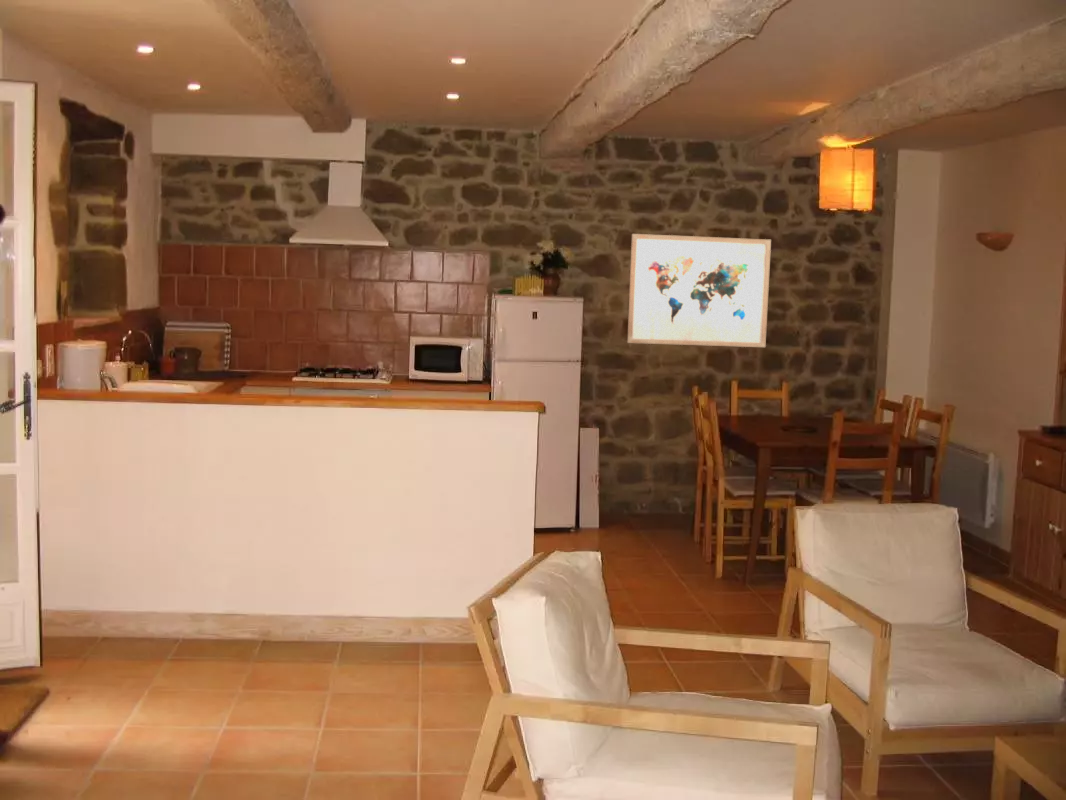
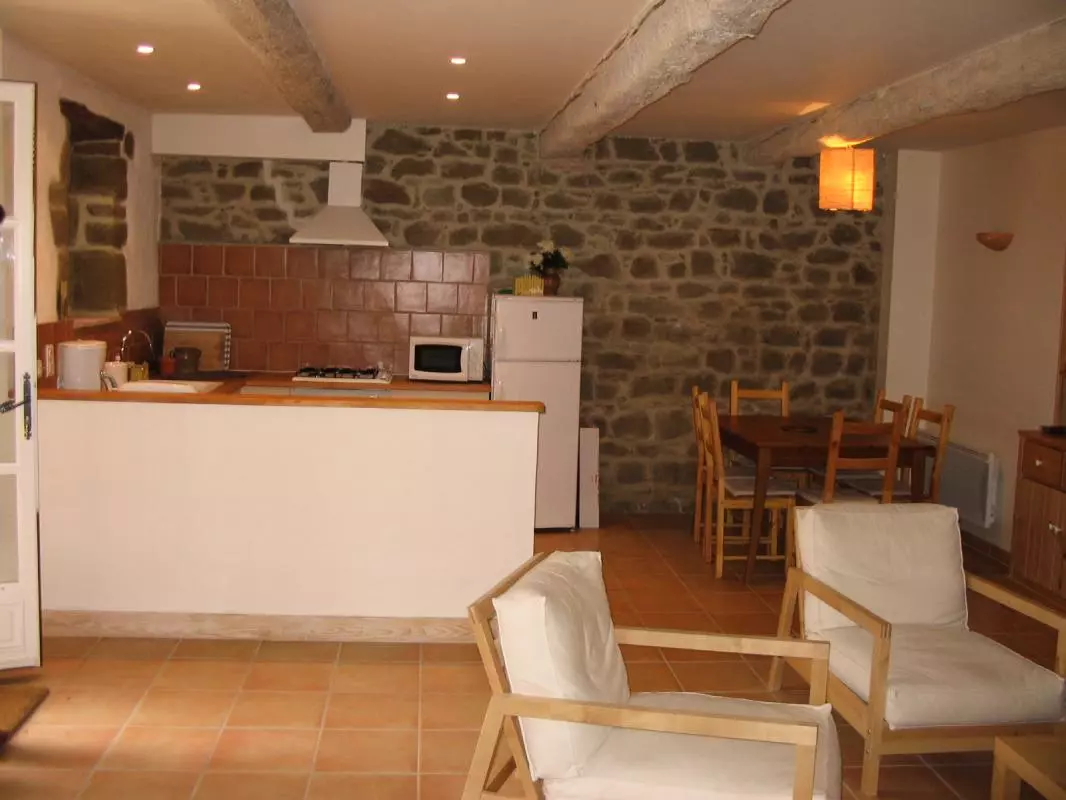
- wall art [626,233,772,348]
